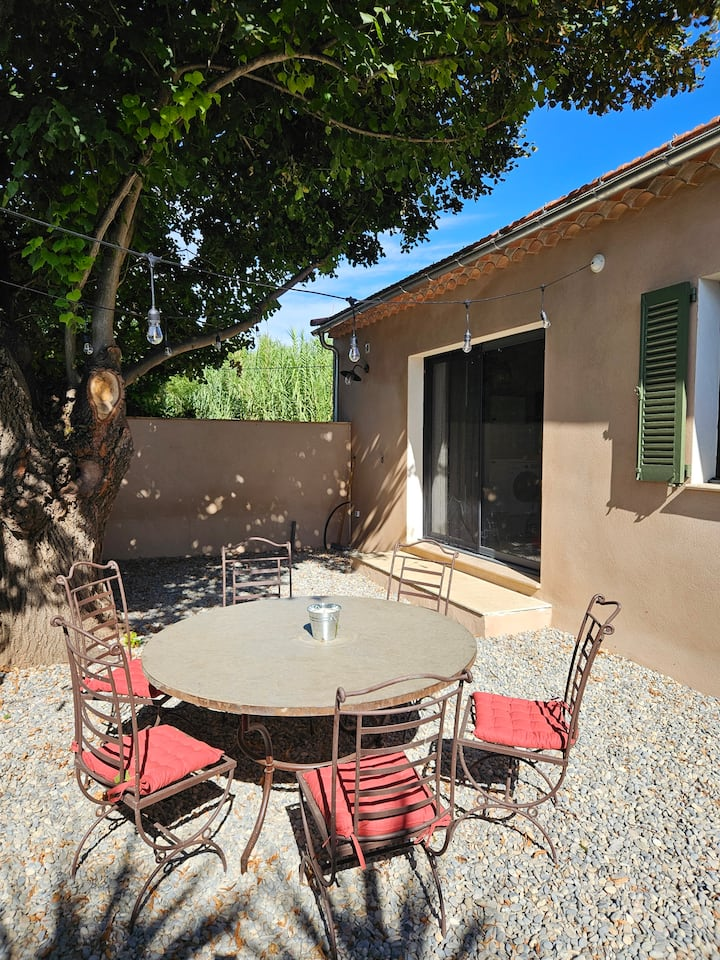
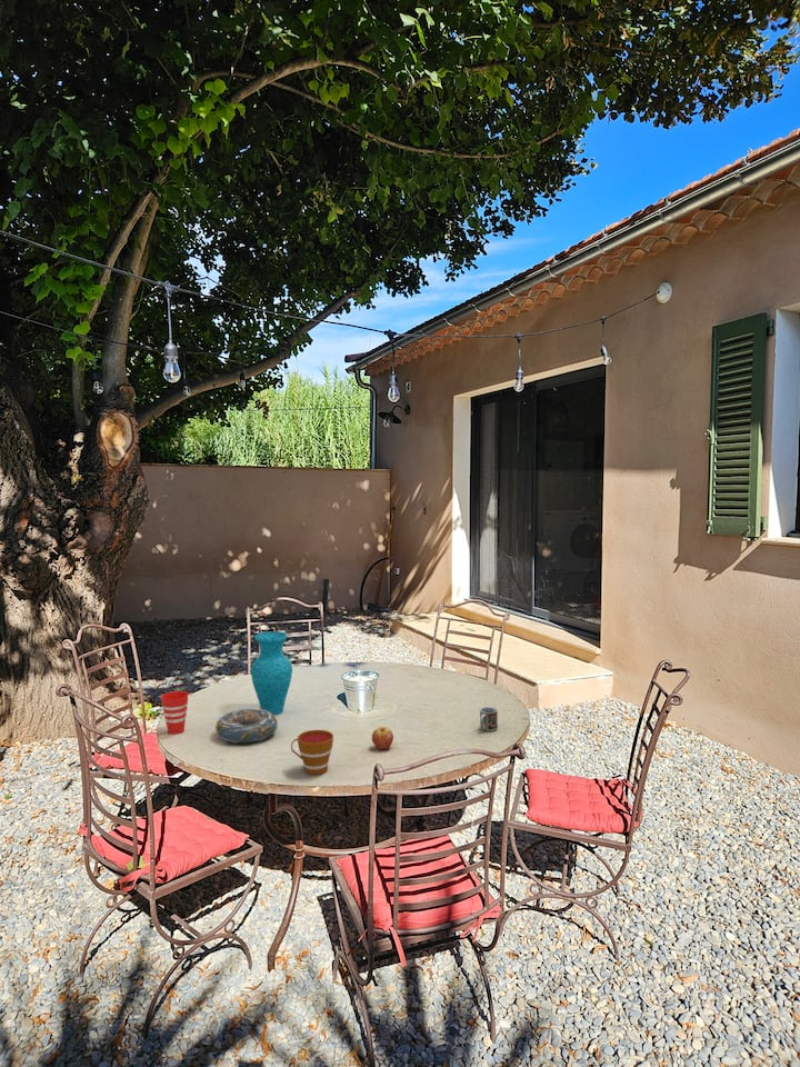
+ decorative bowl [213,707,279,745]
+ fruit [371,726,394,750]
+ cup [160,690,189,735]
+ vase [250,630,293,716]
+ cup [479,706,499,732]
+ cup [290,729,334,776]
